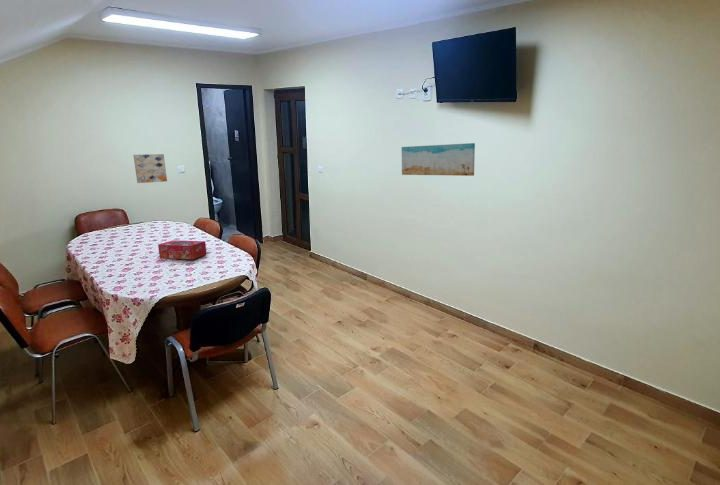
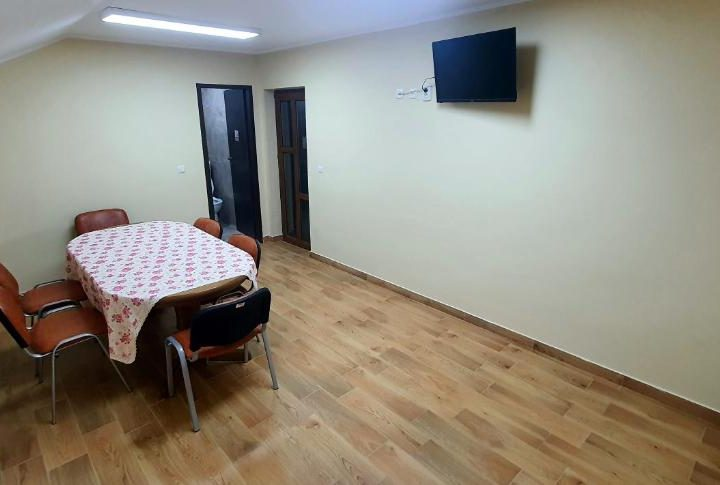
- tissue box [157,239,208,260]
- wall art [401,142,476,177]
- wall art [132,153,168,184]
